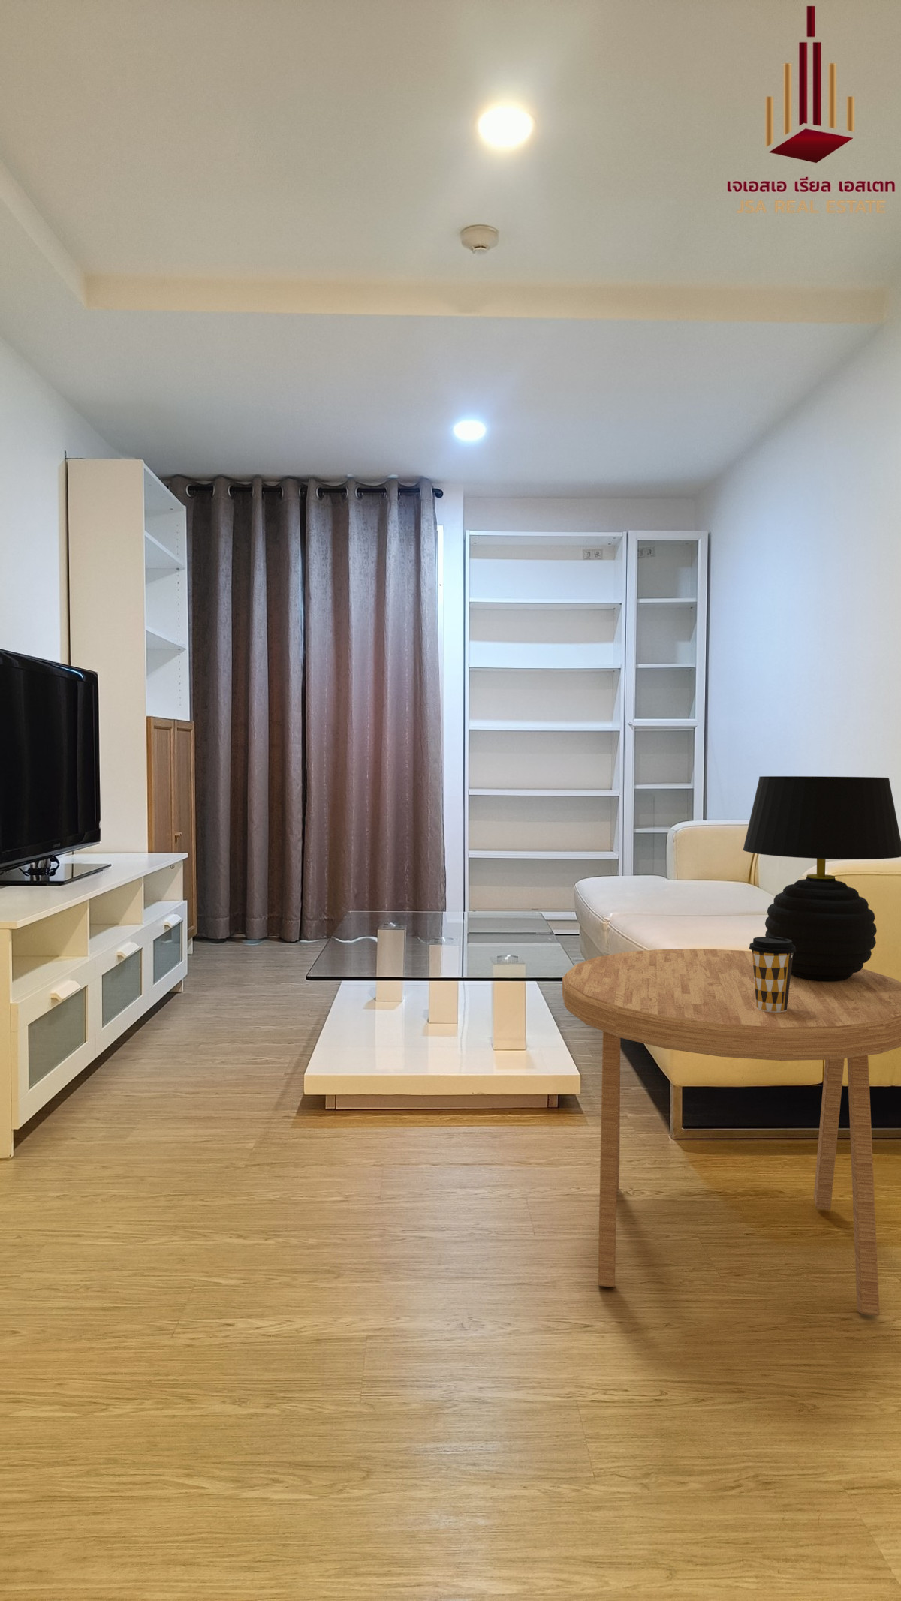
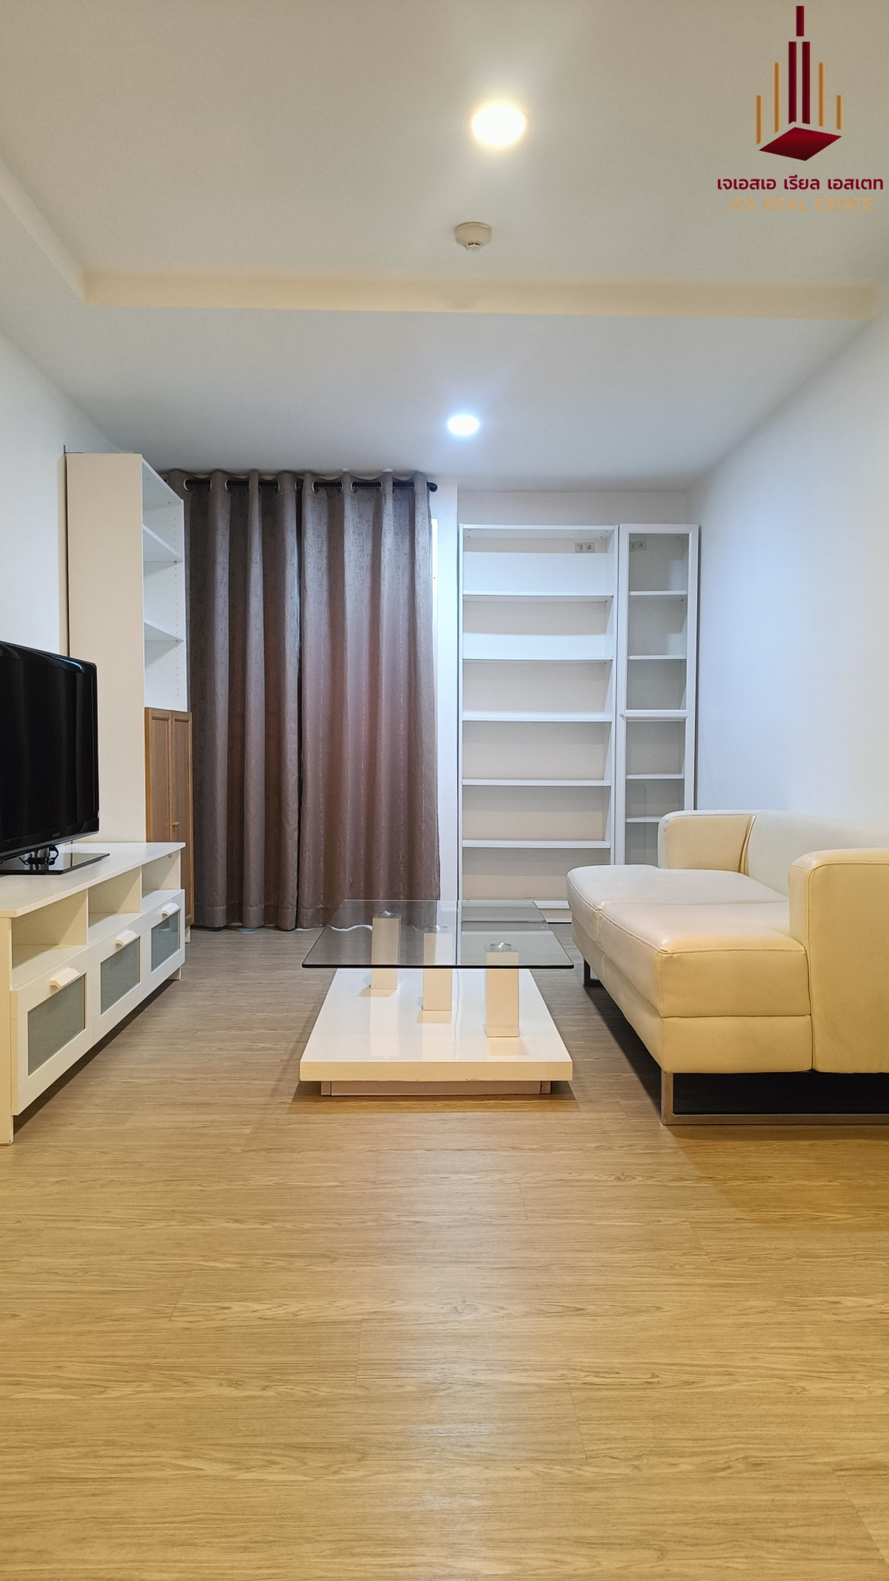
- side table [562,948,901,1316]
- coffee cup [748,936,795,1013]
- table lamp [741,775,901,981]
